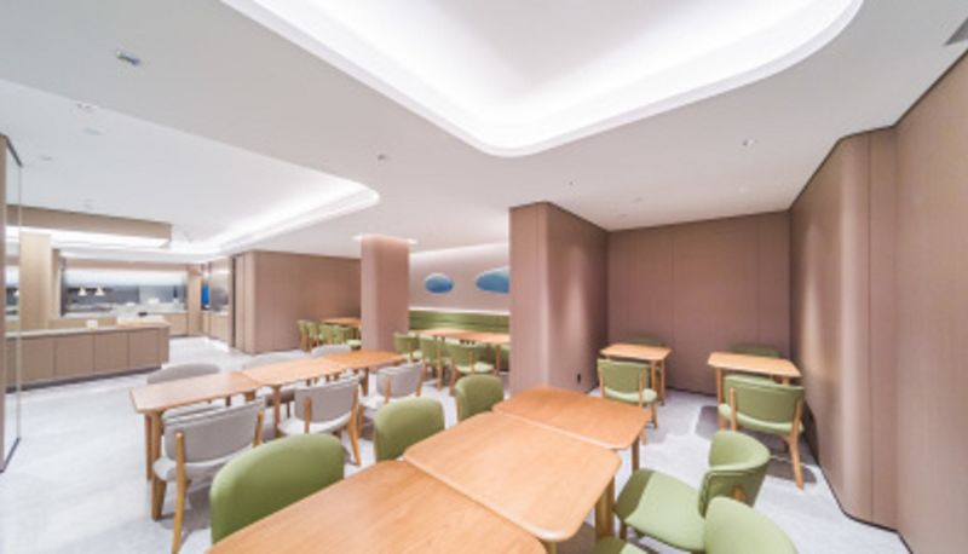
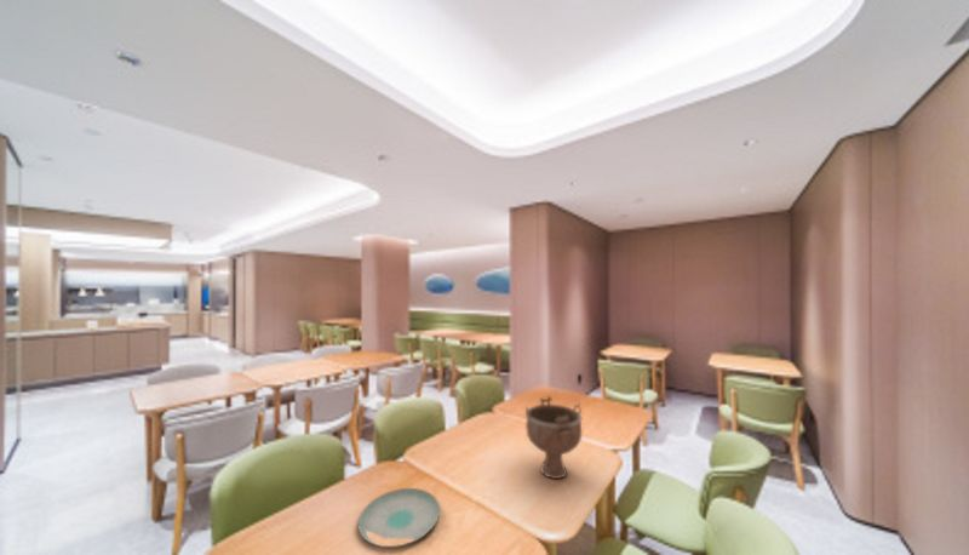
+ plate [357,487,441,549]
+ decorative bowl [524,395,584,480]
